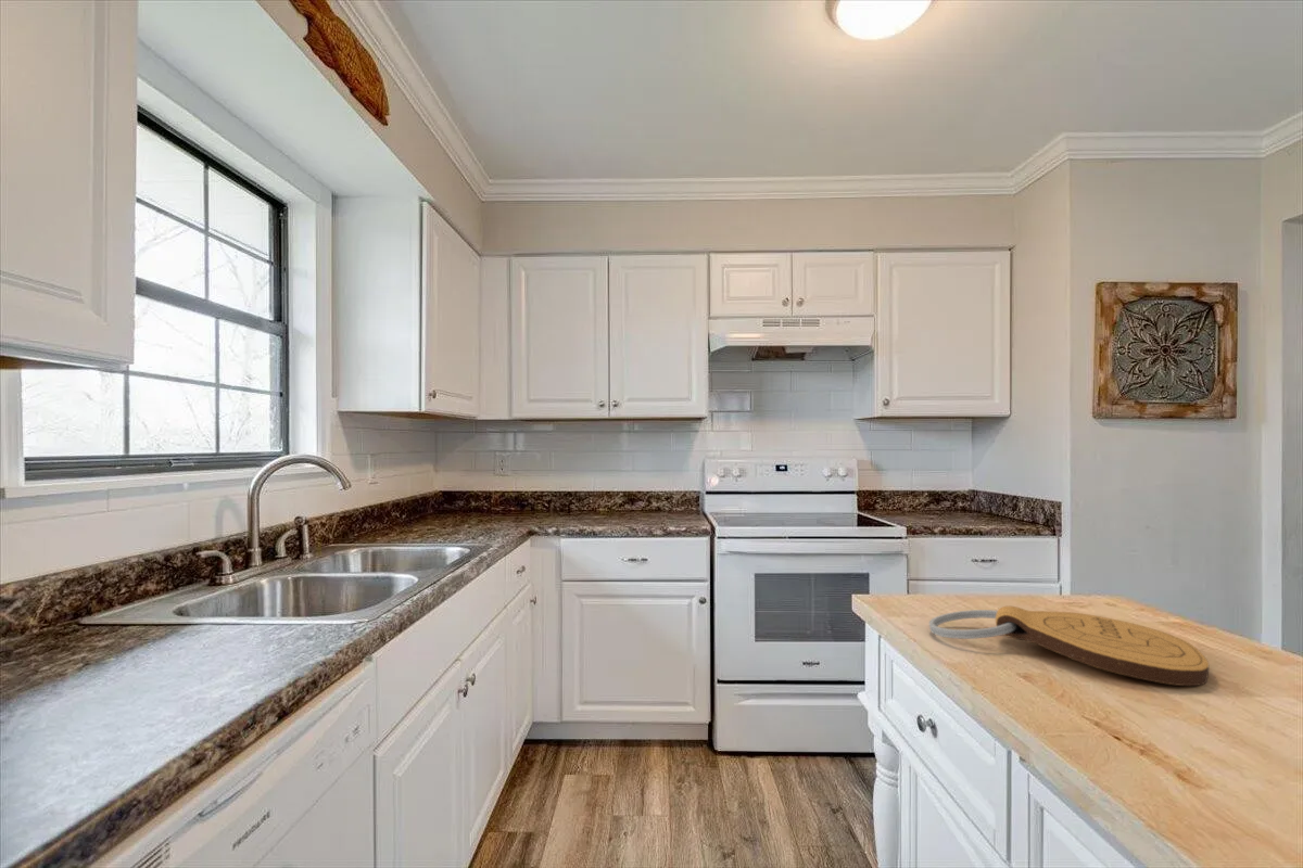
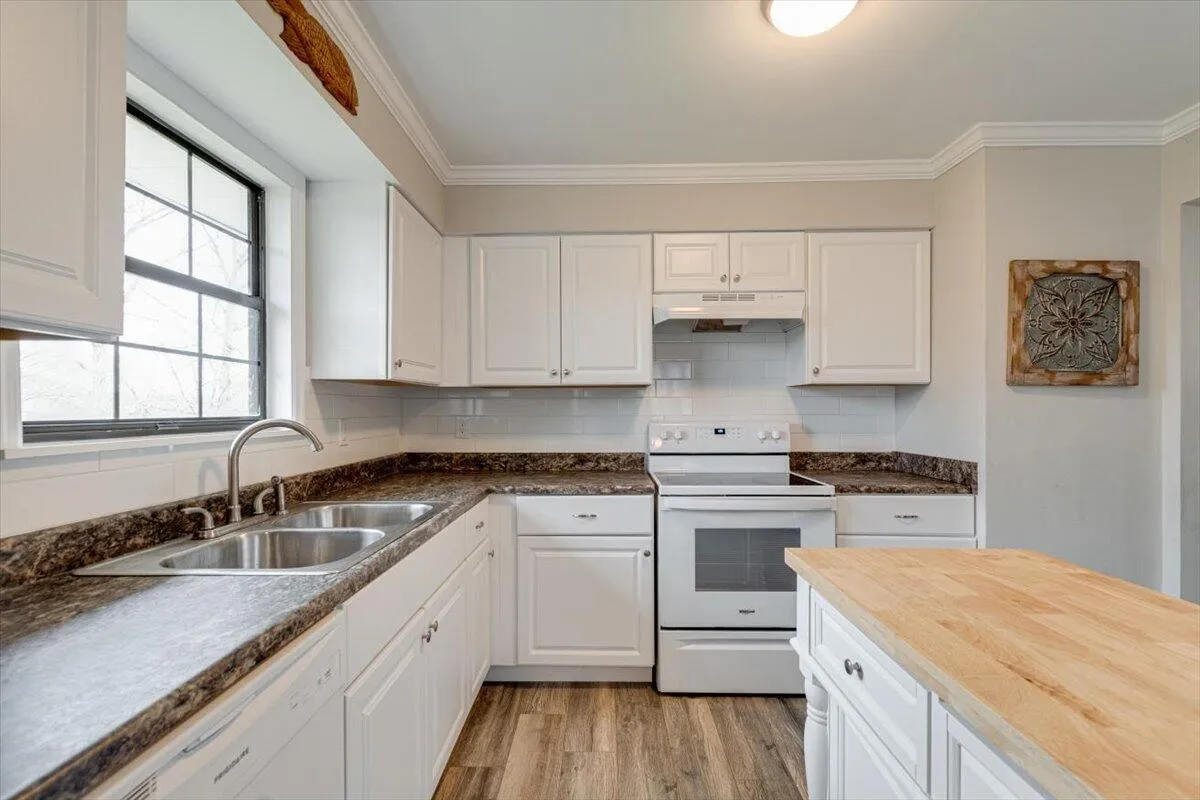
- key chain [928,605,1210,687]
